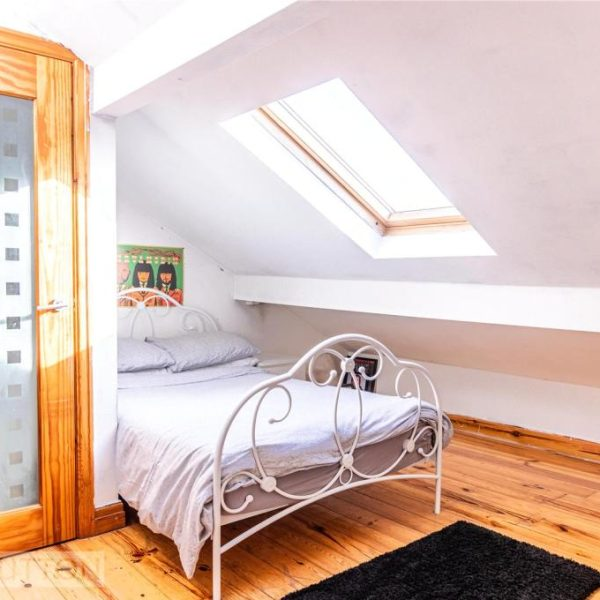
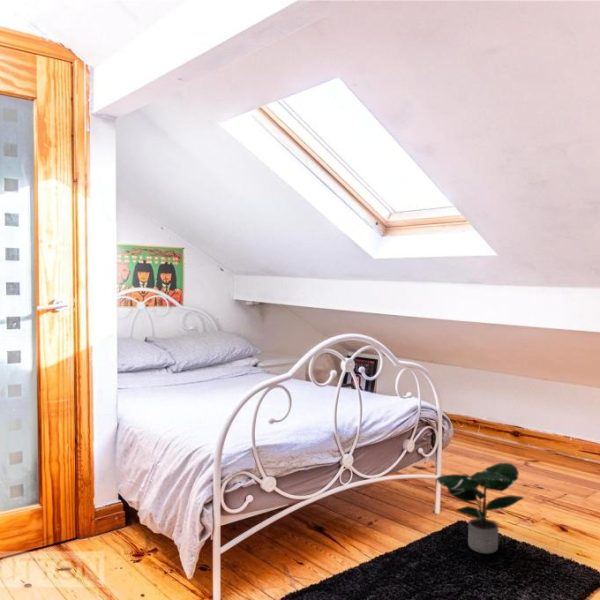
+ potted plant [436,462,525,555]
